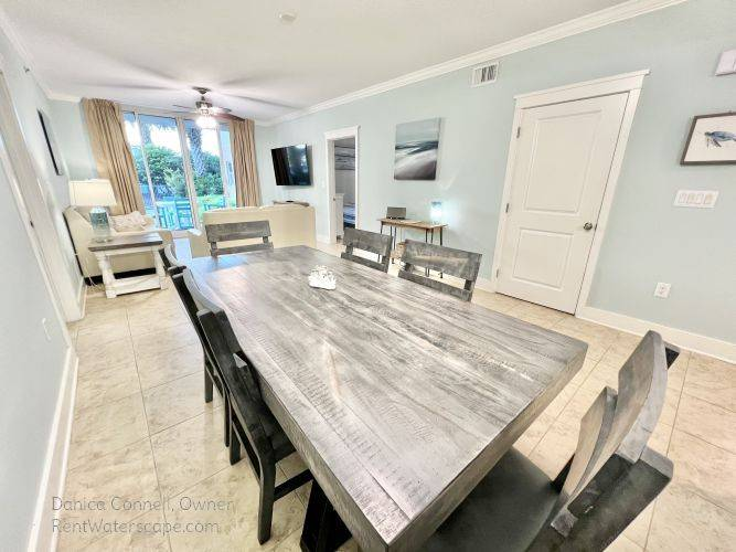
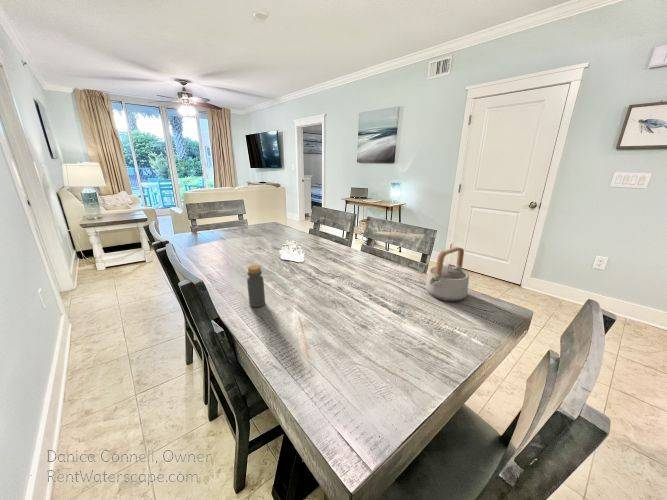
+ bottle [246,264,266,308]
+ teapot [425,246,470,302]
